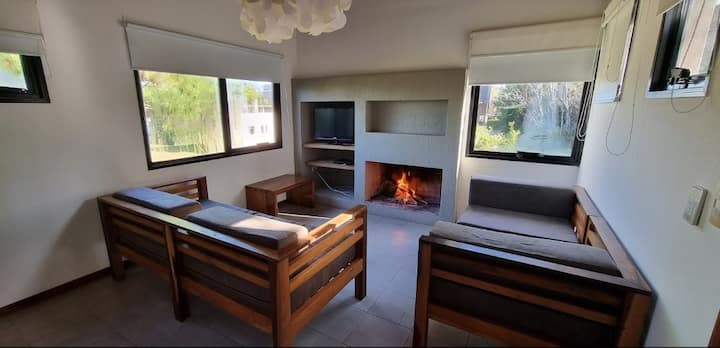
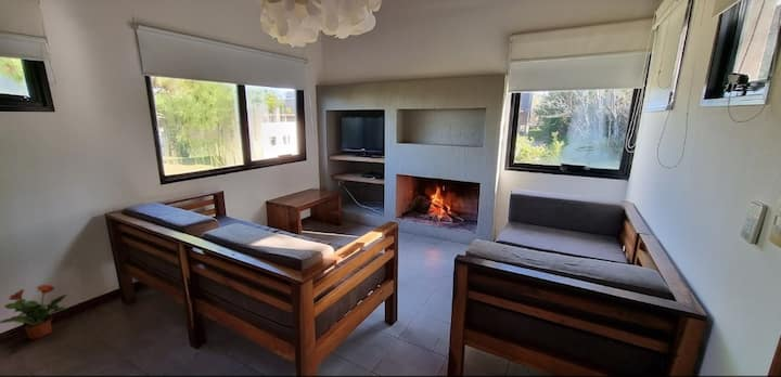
+ potted plant [0,283,68,340]
